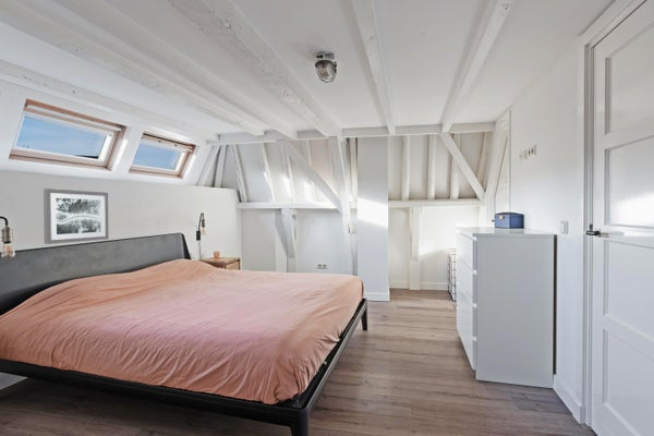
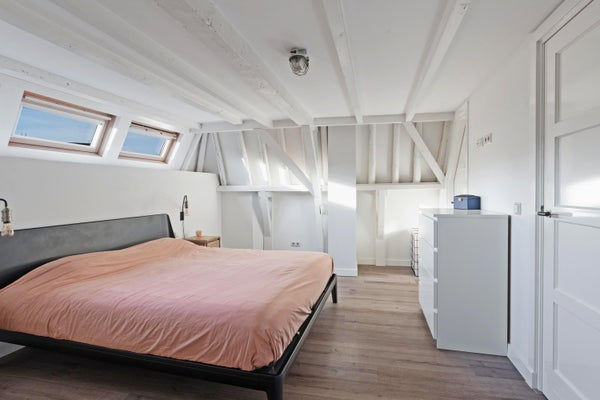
- wall art [43,187,110,245]
